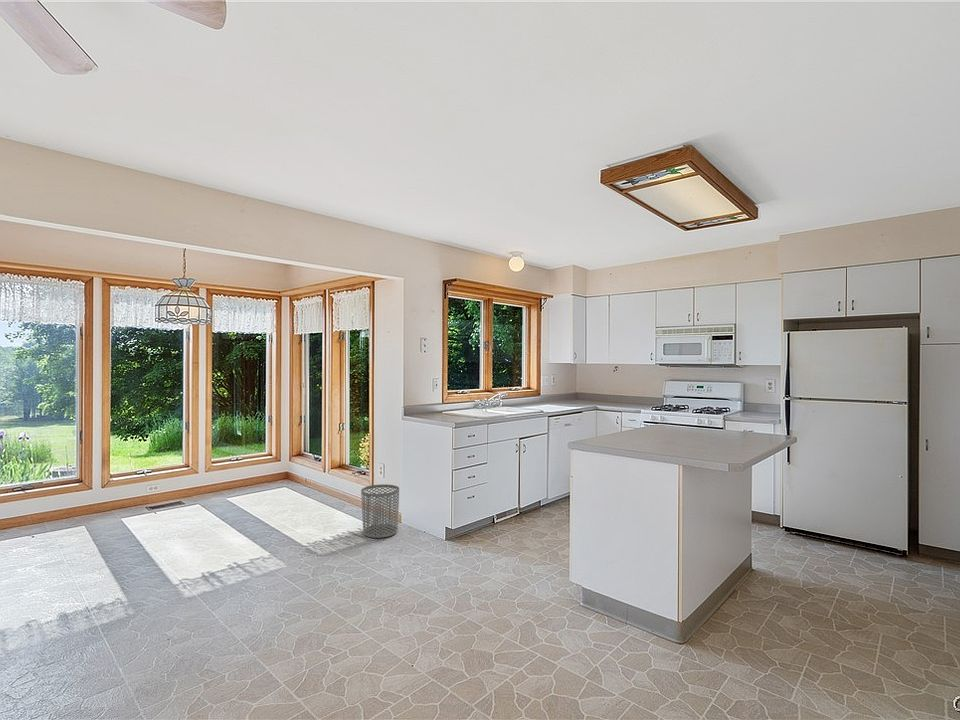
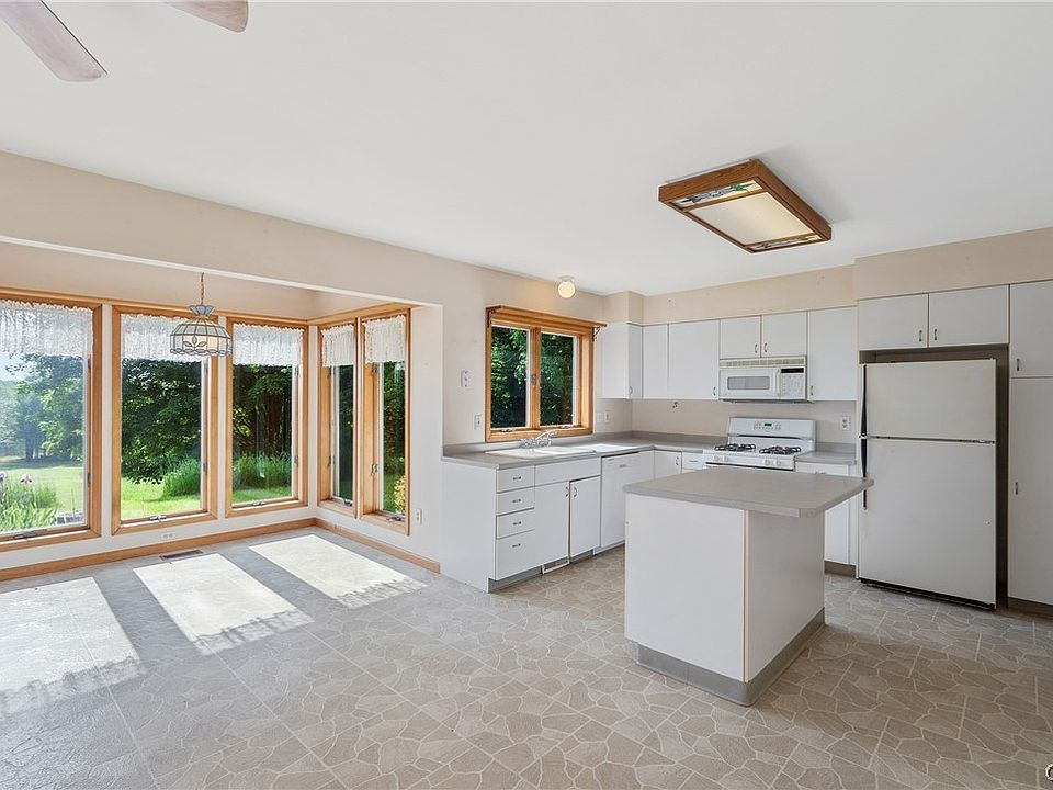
- waste bin [360,483,400,539]
